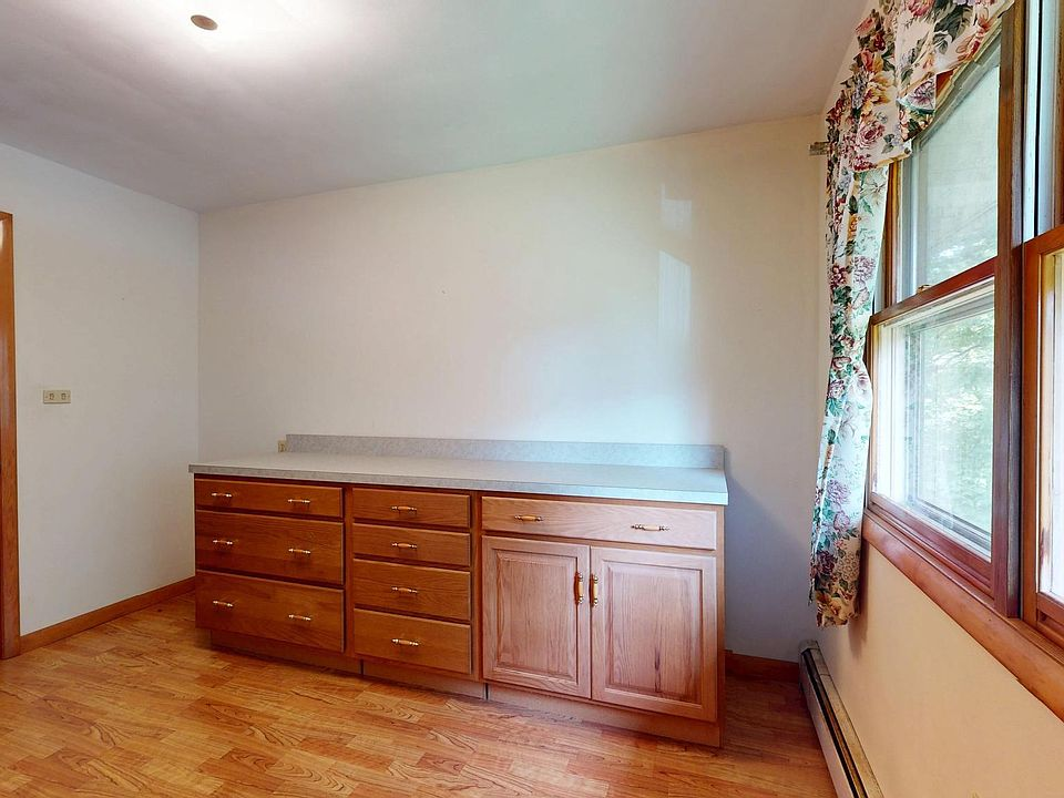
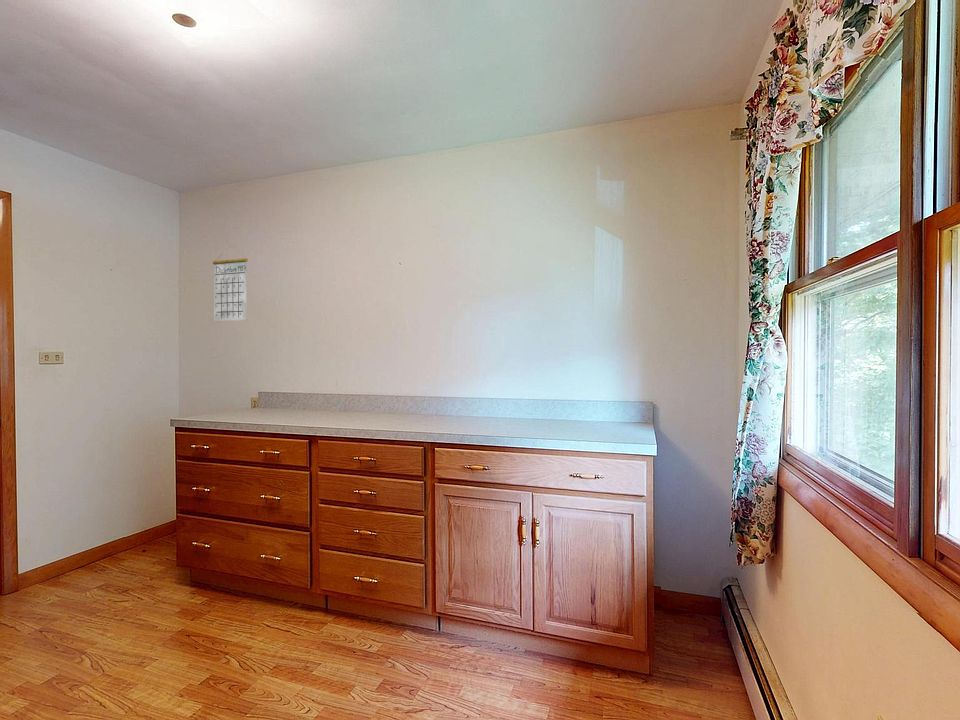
+ calendar [212,245,249,322]
